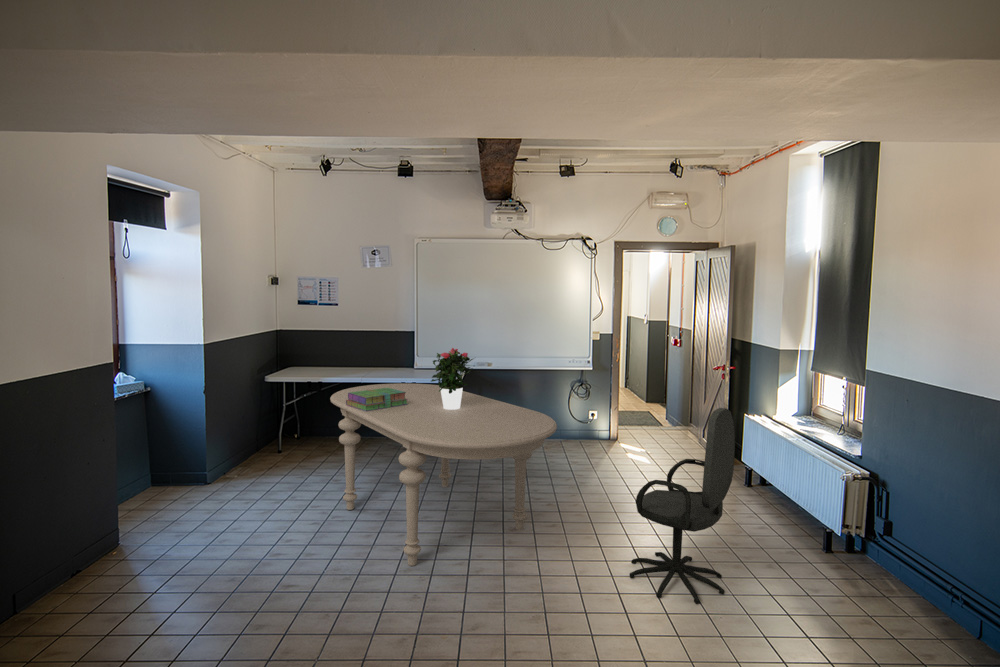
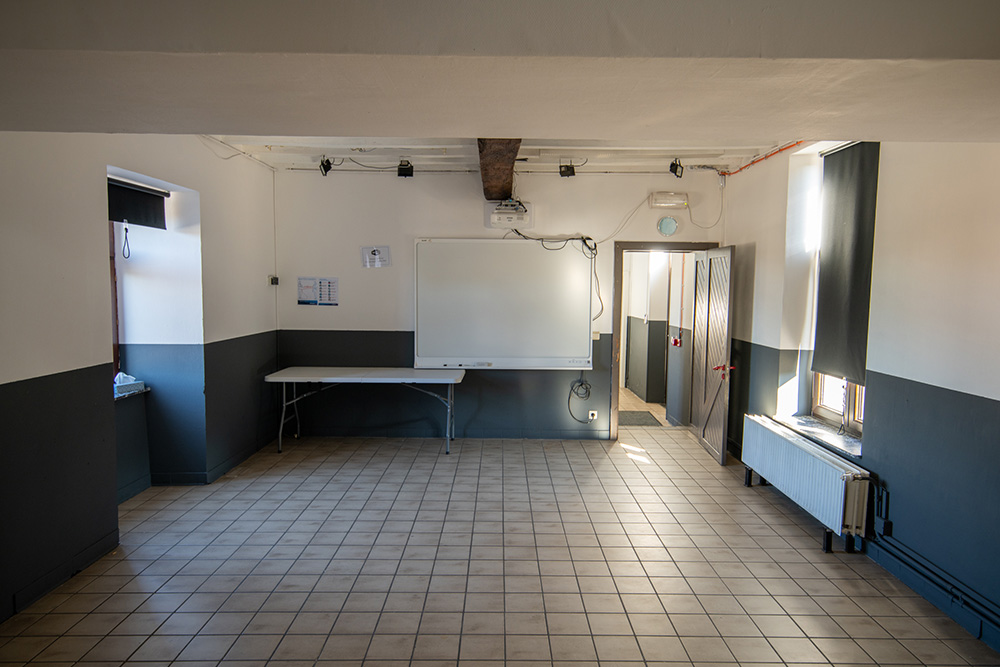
- office chair [628,407,736,605]
- stack of books [346,388,408,411]
- dining table [329,382,558,567]
- potted flower [429,347,475,410]
